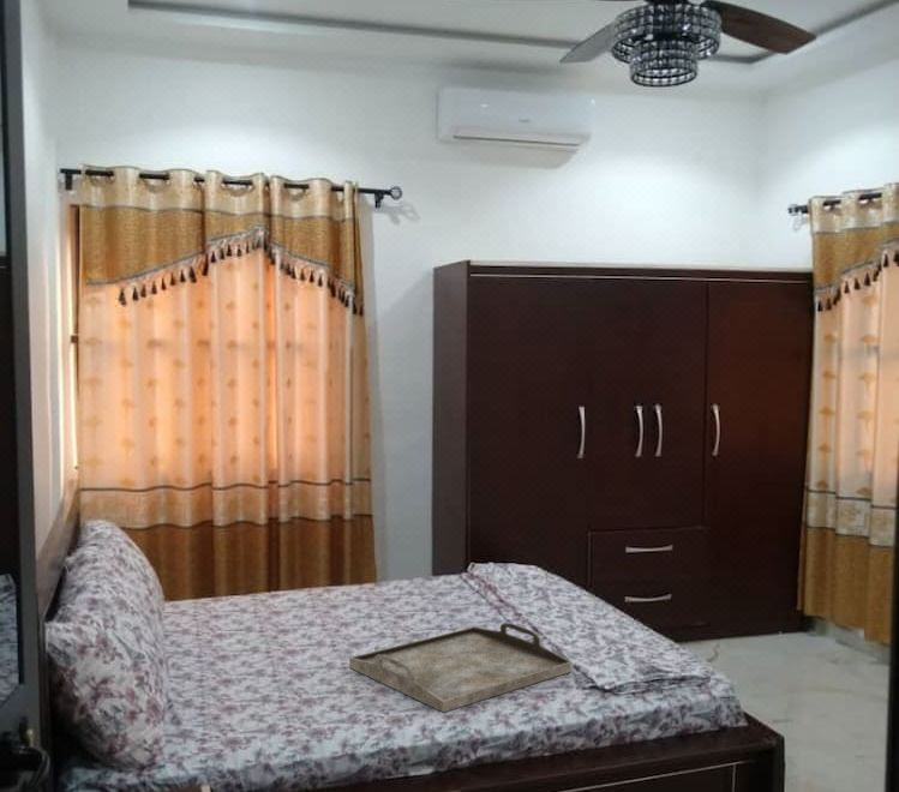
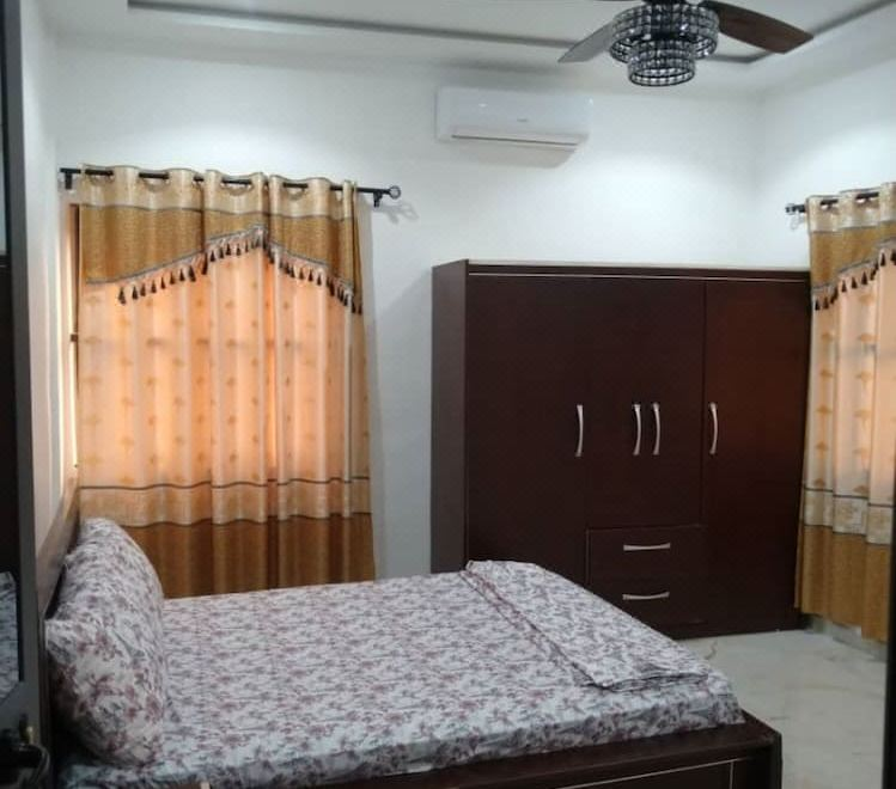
- serving tray [348,622,574,714]
